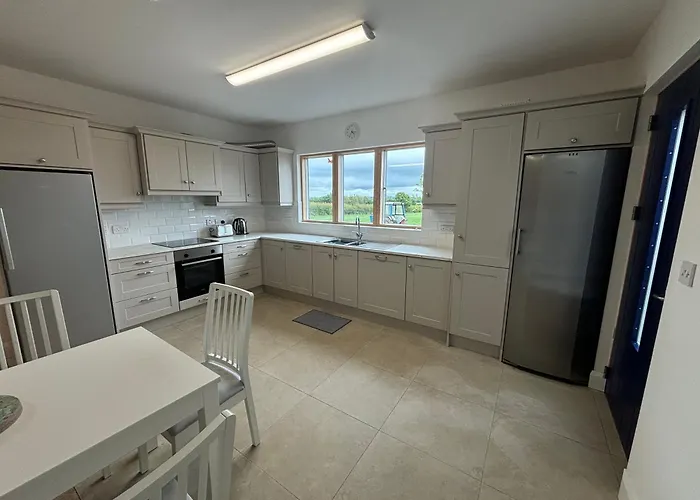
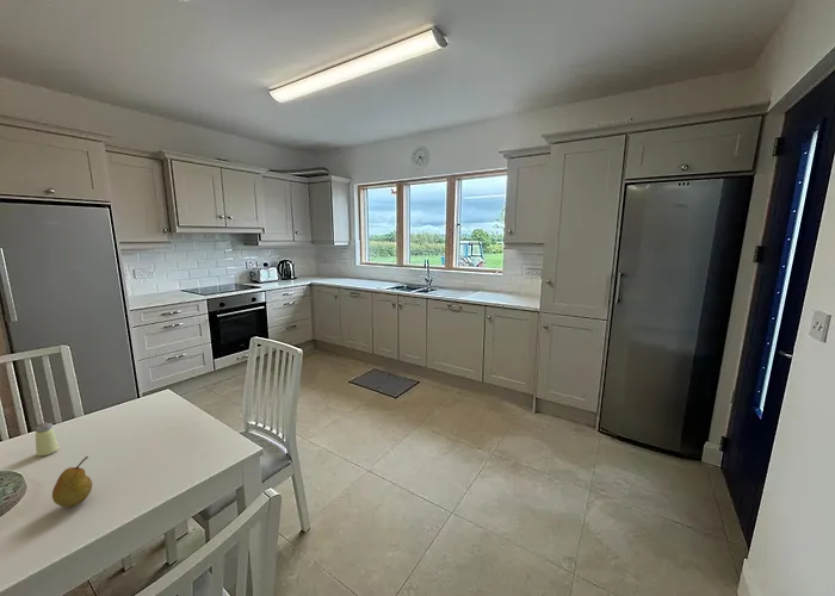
+ fruit [51,455,93,509]
+ saltshaker [33,421,60,457]
